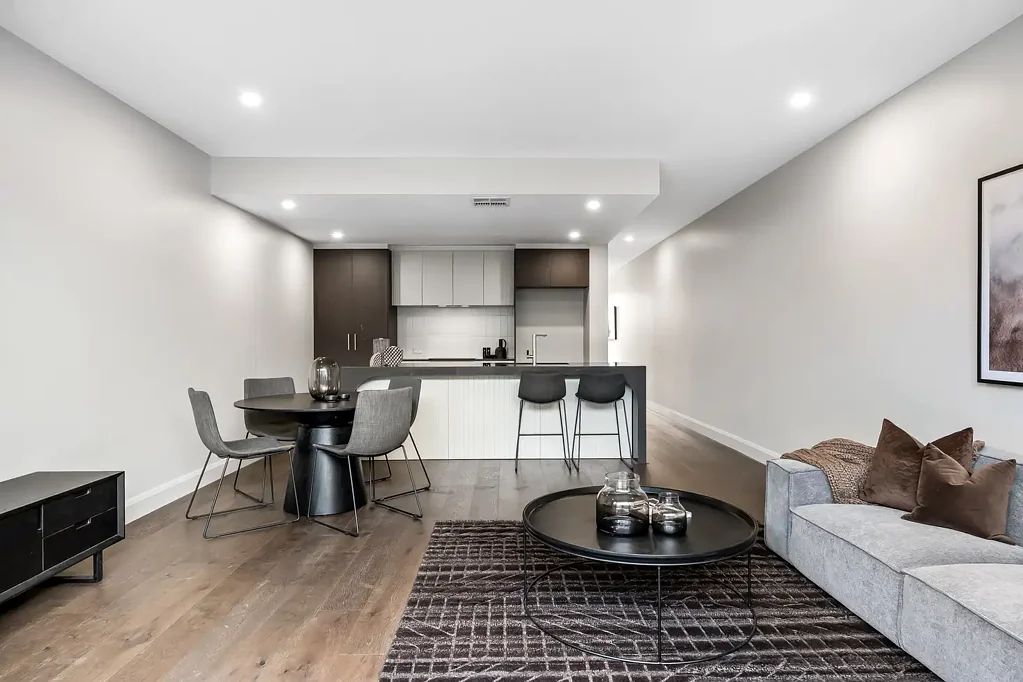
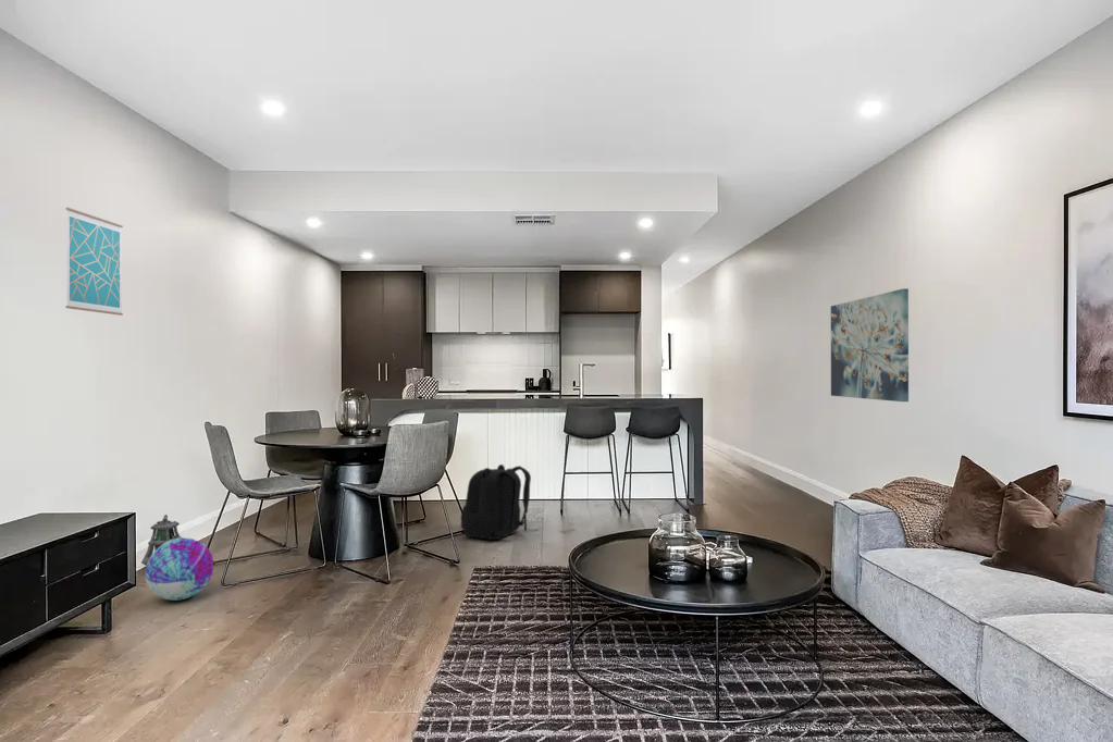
+ decorative ball [145,536,214,602]
+ lantern [140,514,182,567]
+ backpack [460,463,532,541]
+ wall art [830,287,910,403]
+ wall art [64,207,124,317]
